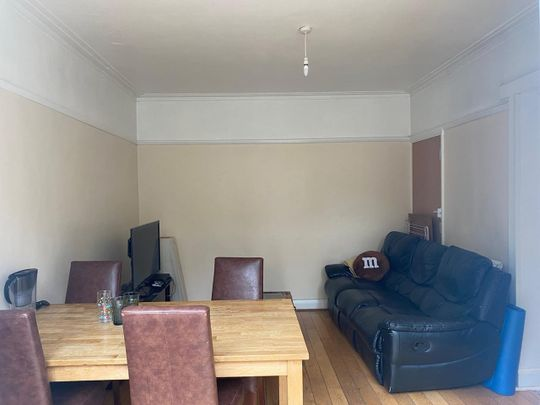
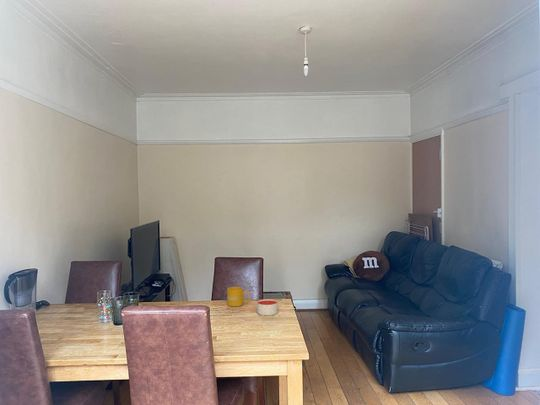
+ mug [226,286,250,307]
+ candle [256,298,279,316]
